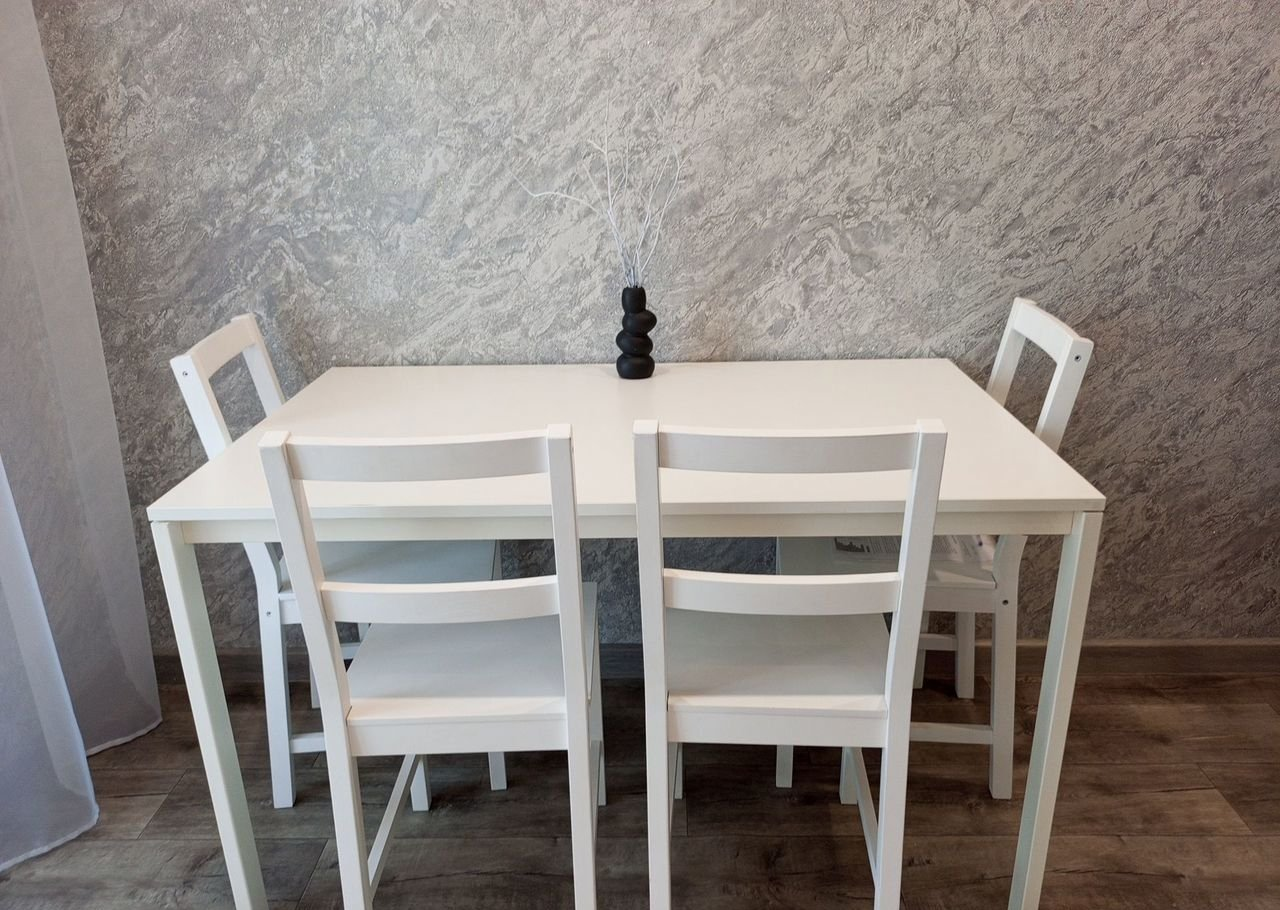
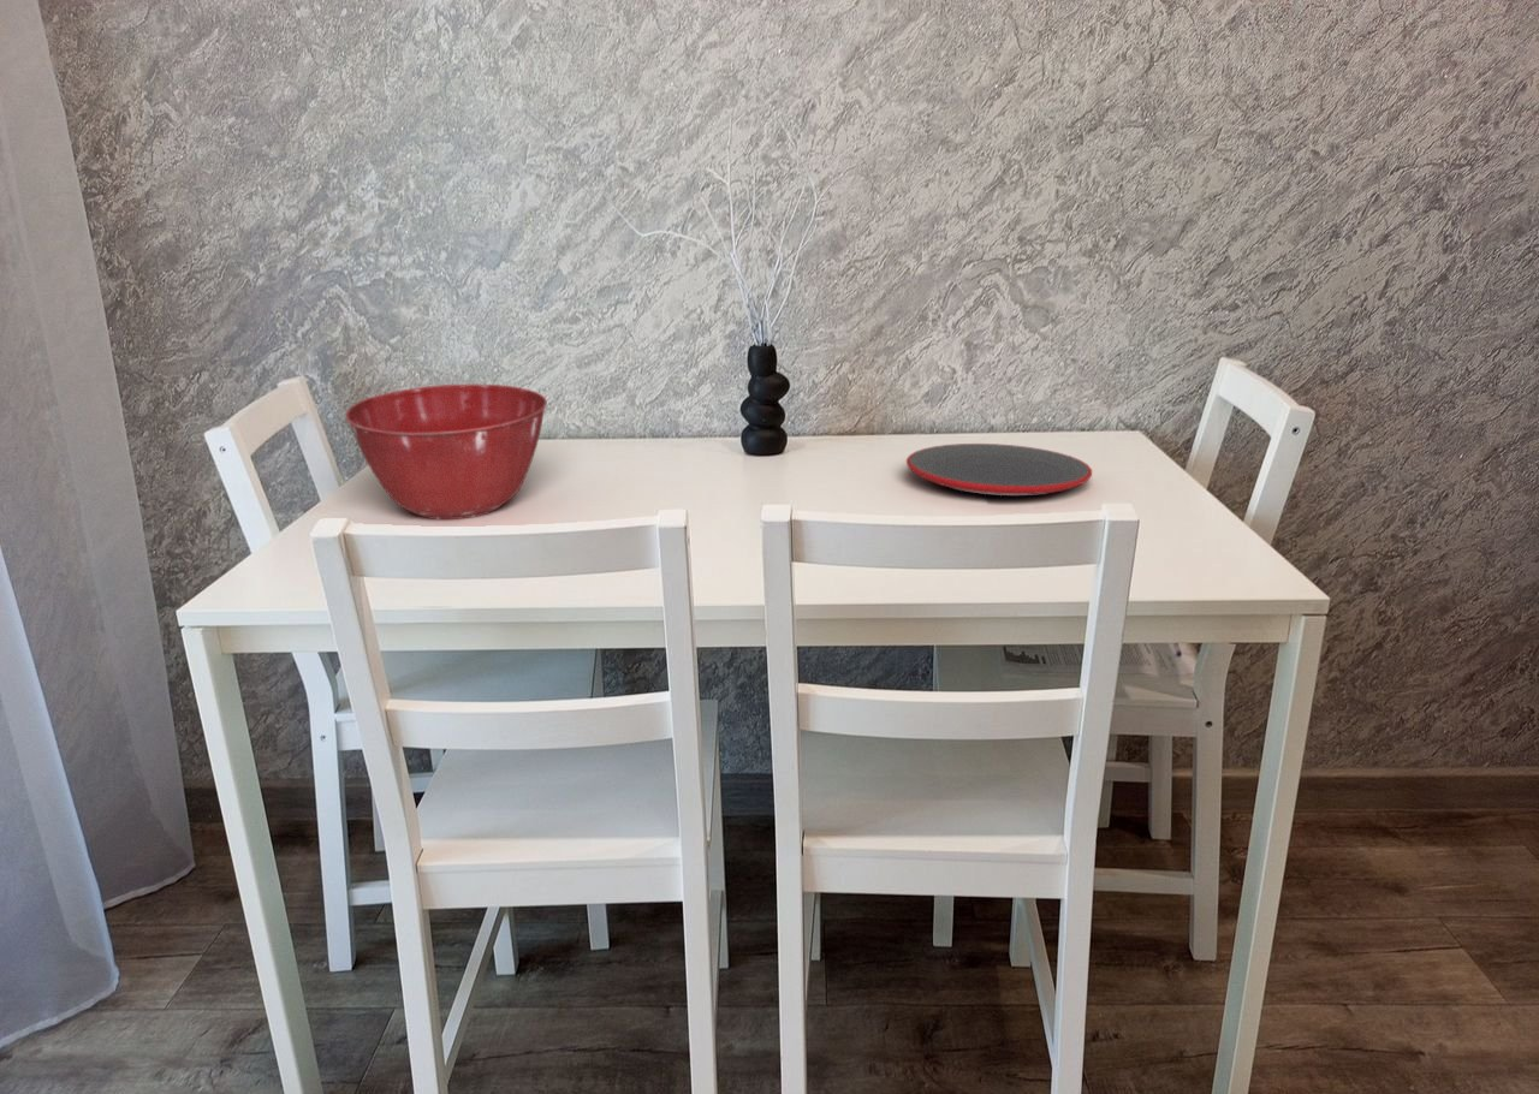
+ plate [905,442,1093,497]
+ mixing bowl [344,384,548,521]
